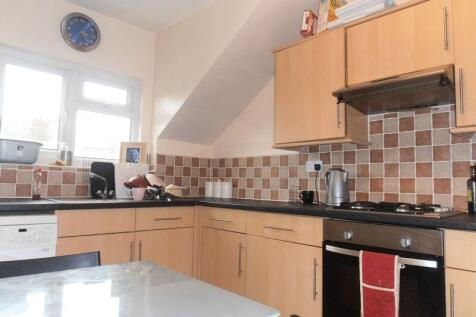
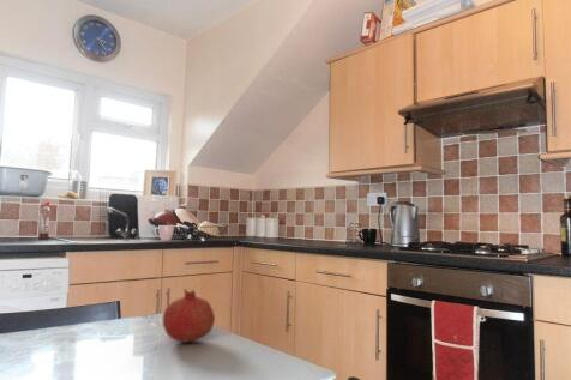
+ fruit [162,288,216,344]
